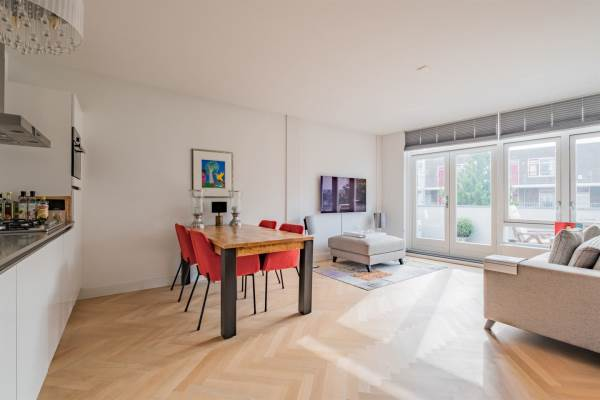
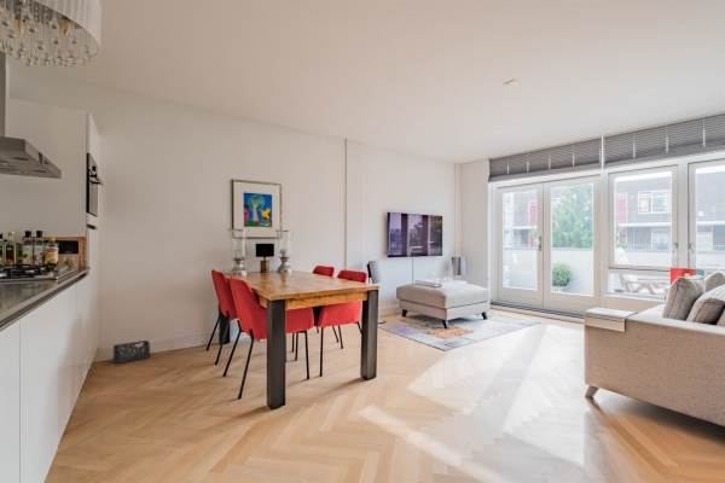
+ storage bin [112,339,151,365]
